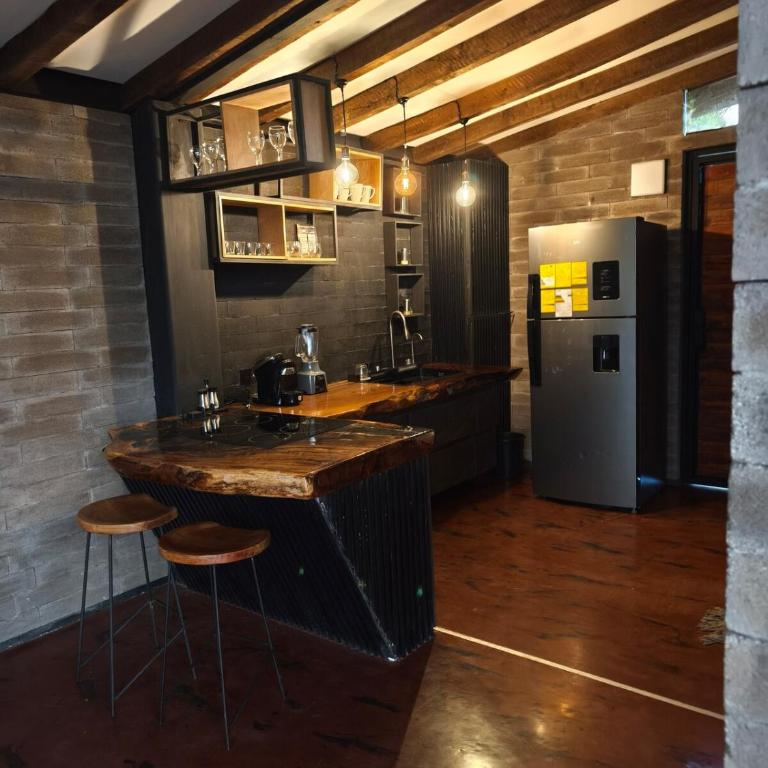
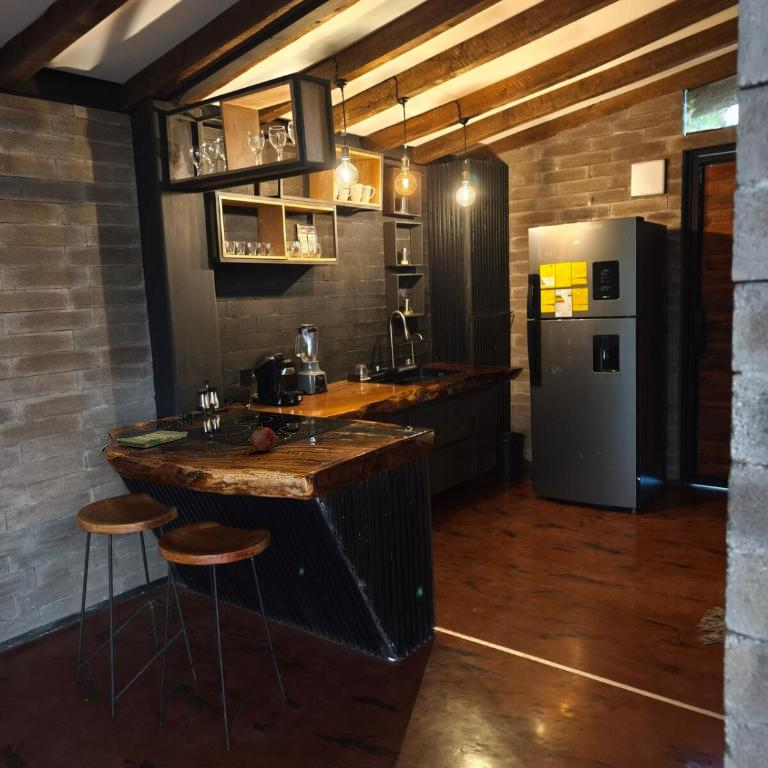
+ dish towel [114,430,189,449]
+ fruit [250,424,278,452]
